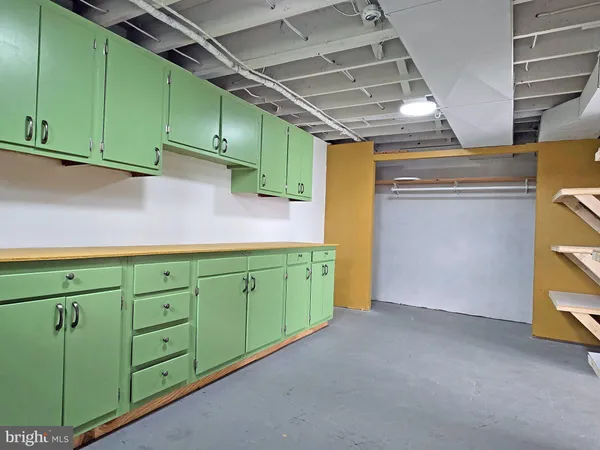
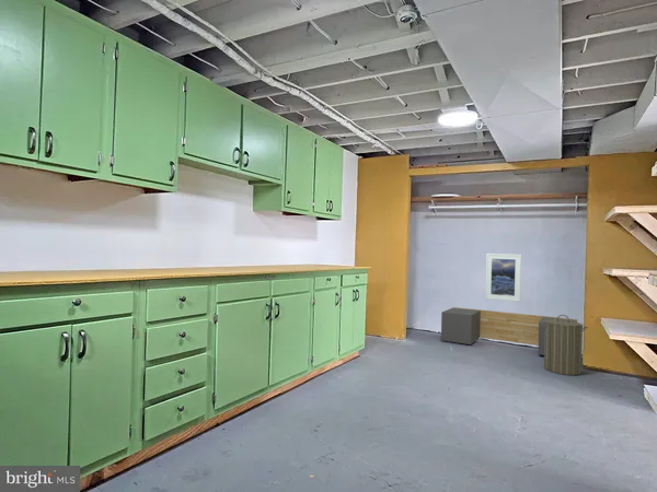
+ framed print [484,253,522,303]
+ laundry hamper [541,314,589,376]
+ bench [440,306,578,356]
